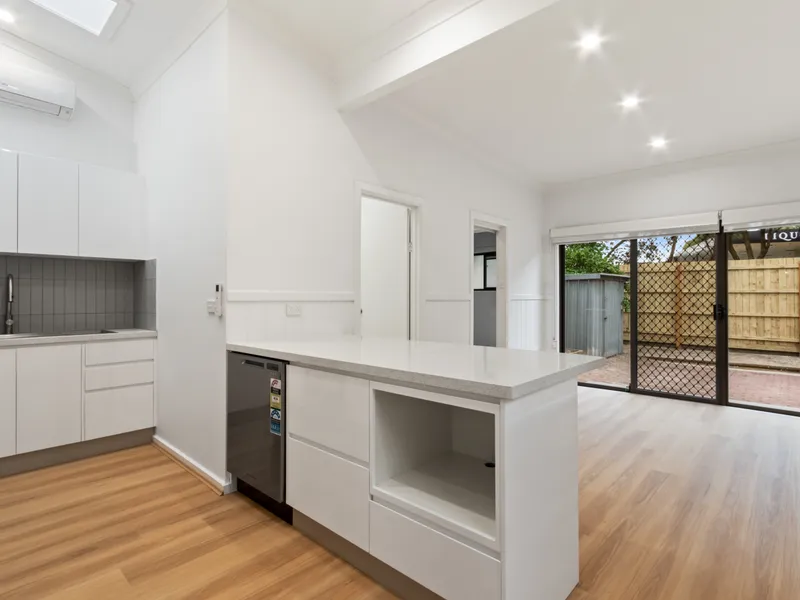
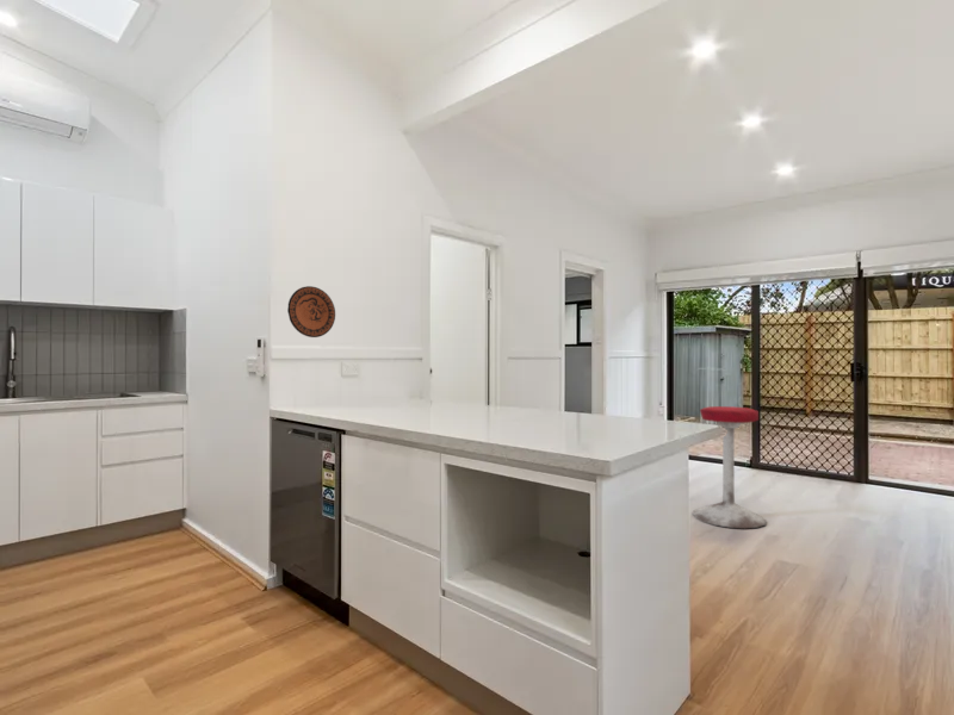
+ decorative plate [286,285,336,338]
+ stool [690,405,768,530]
